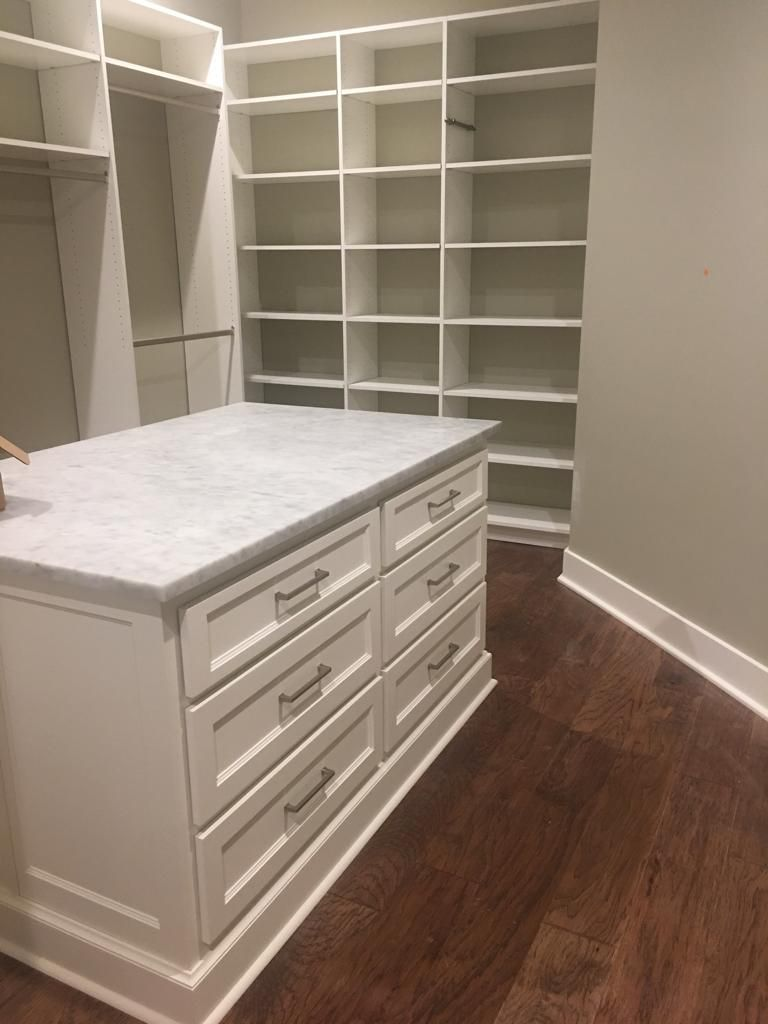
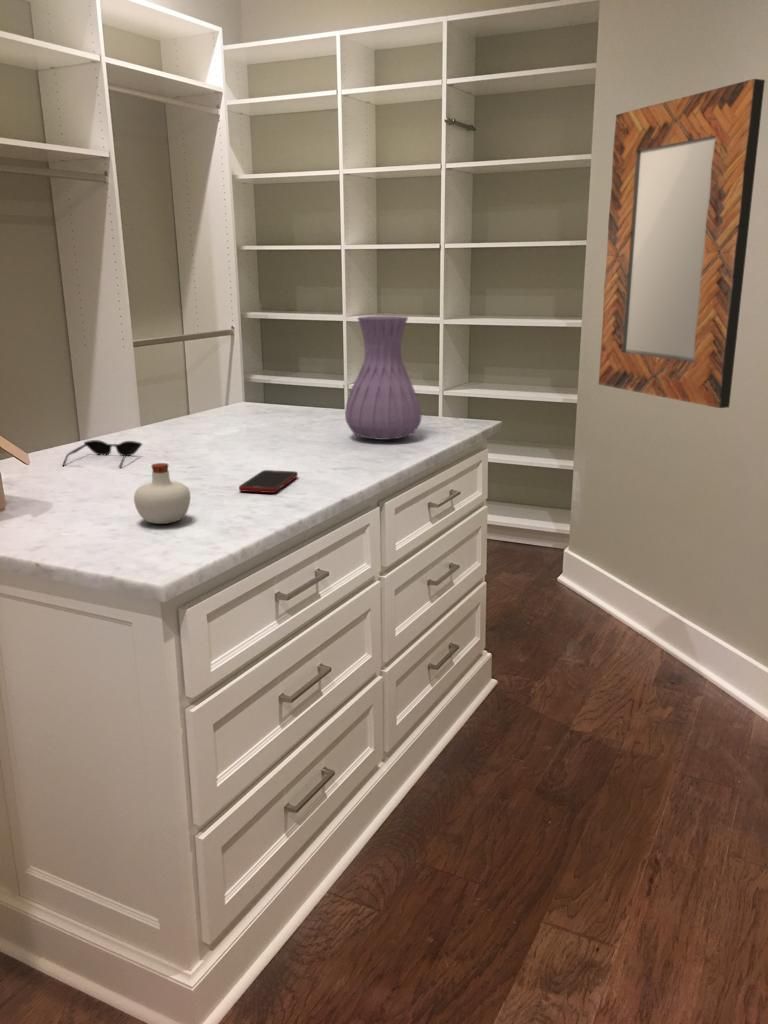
+ vase [344,315,422,441]
+ home mirror [598,78,766,409]
+ potion bottle [133,462,192,525]
+ sunglasses [61,439,143,469]
+ cell phone [238,469,299,494]
